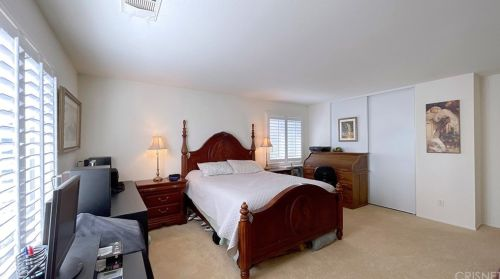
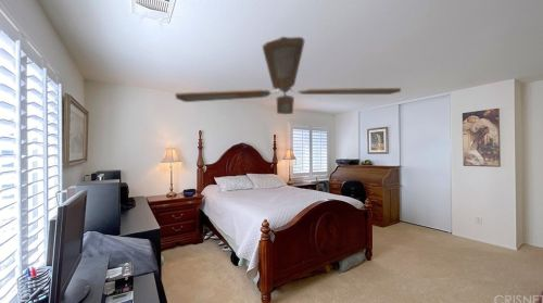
+ ceiling fan [174,36,402,115]
